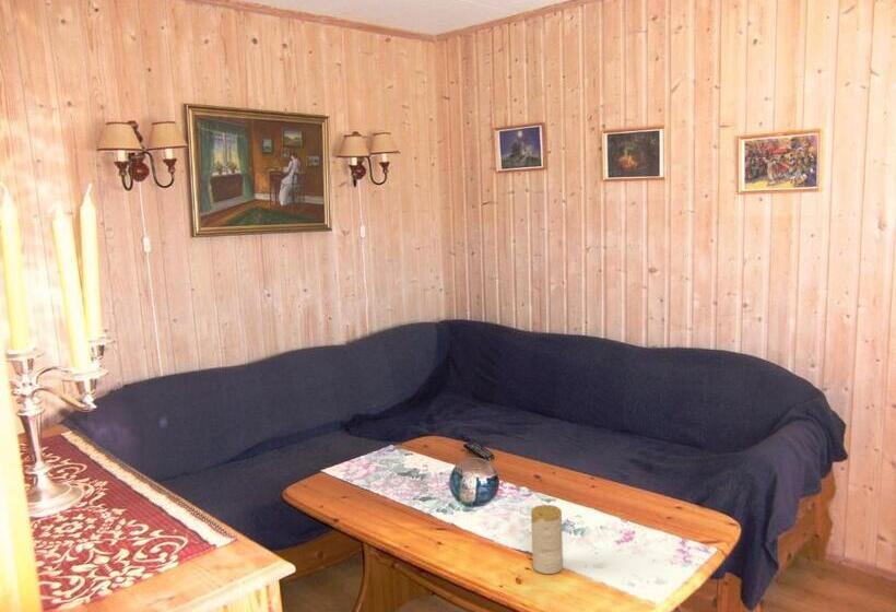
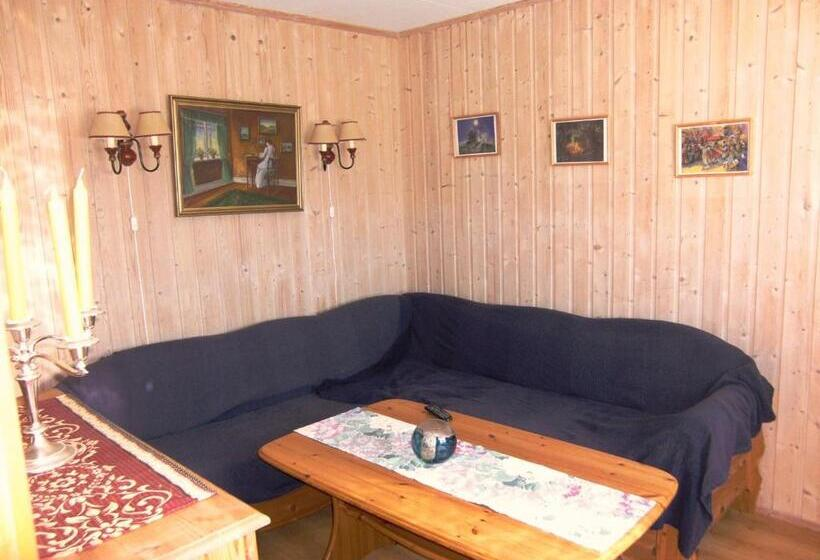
- candle [530,504,564,575]
